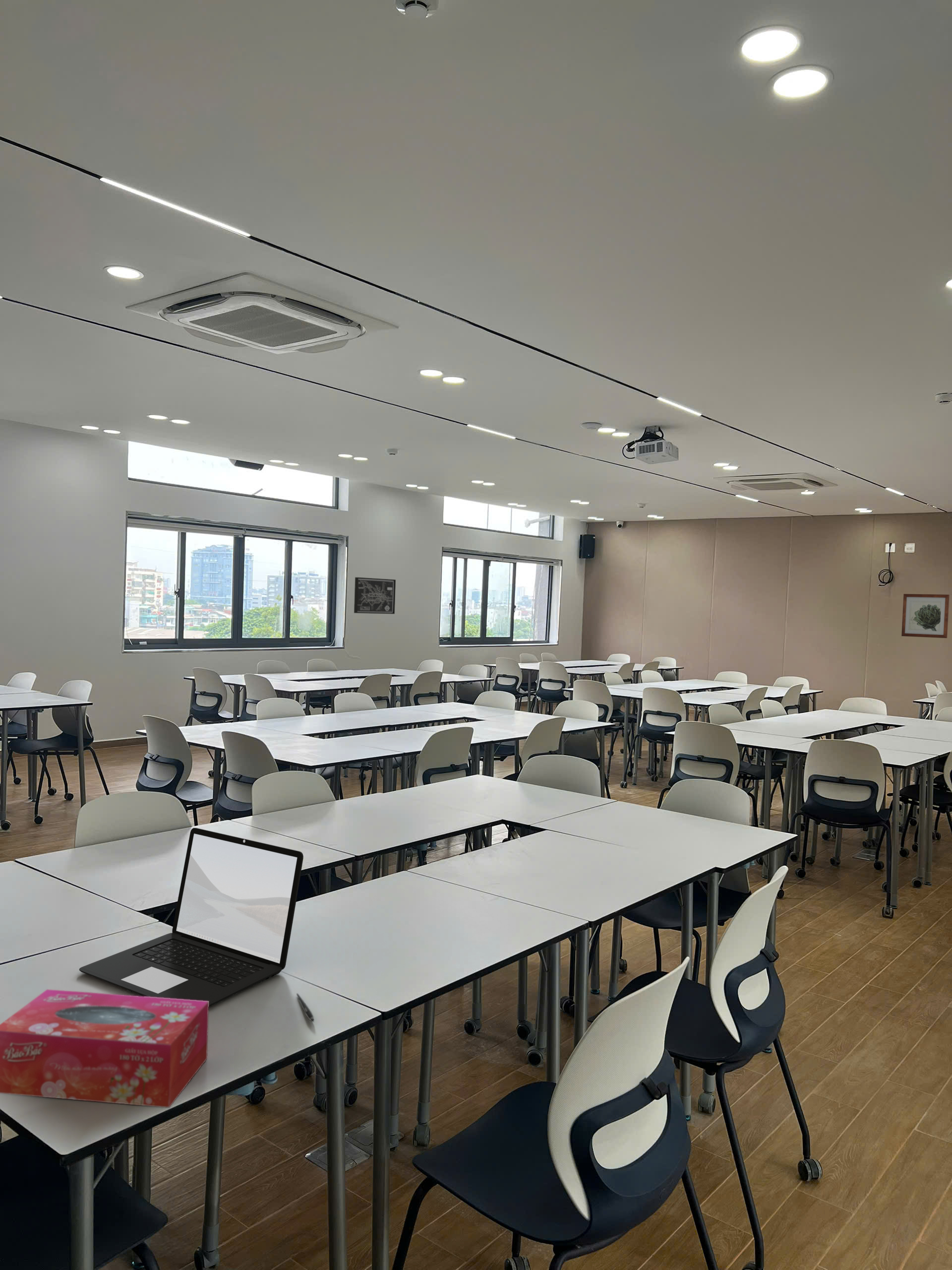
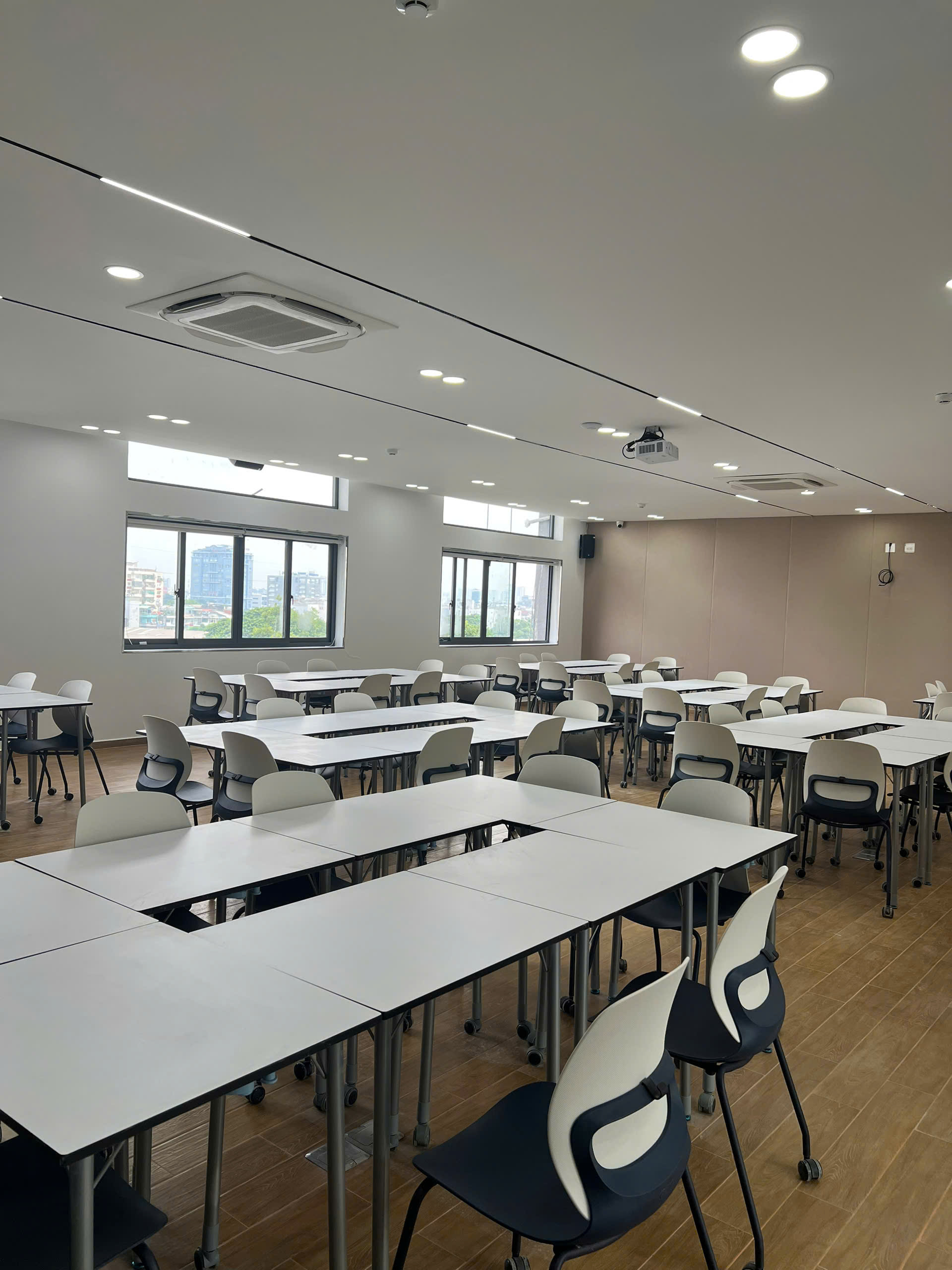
- laptop [79,827,304,1008]
- wall art [901,593,950,638]
- pen [296,993,314,1022]
- wall art [354,577,396,615]
- tissue box [0,989,209,1108]
